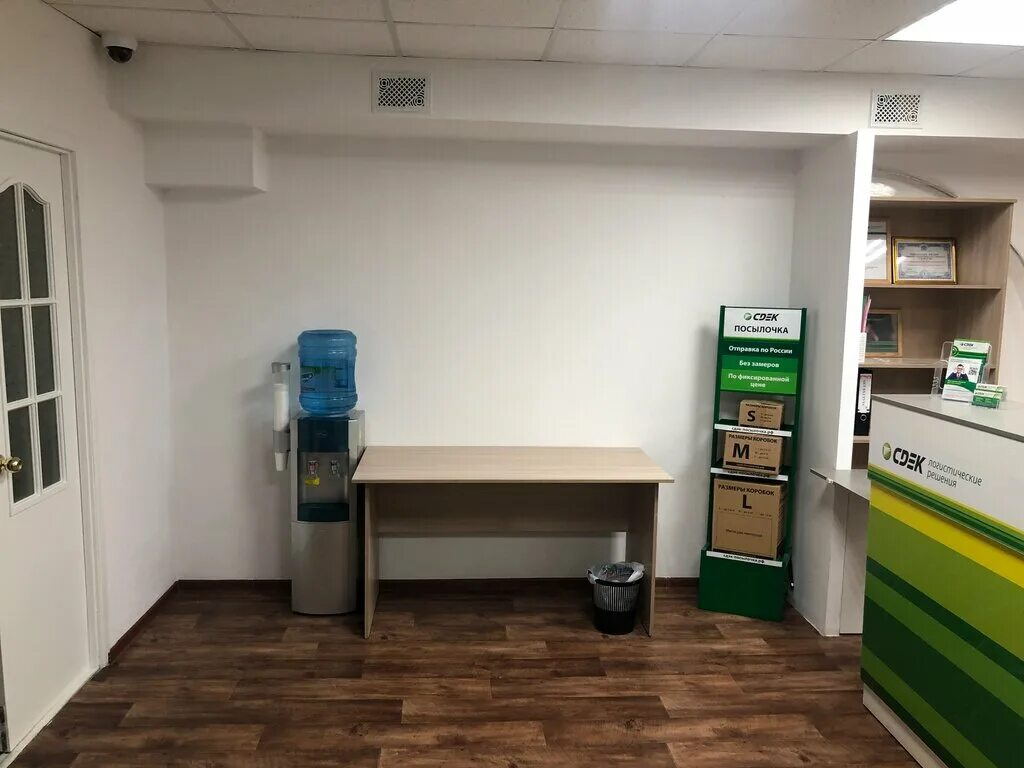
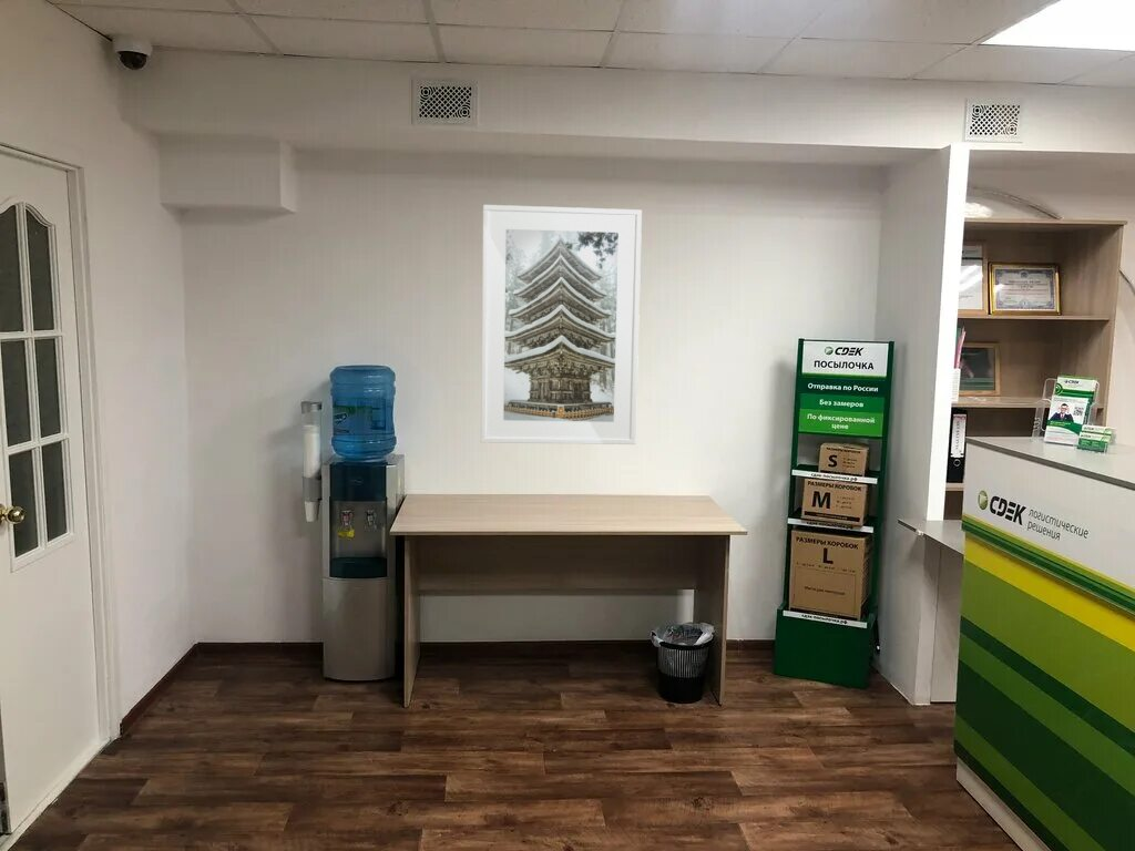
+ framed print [480,204,643,445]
